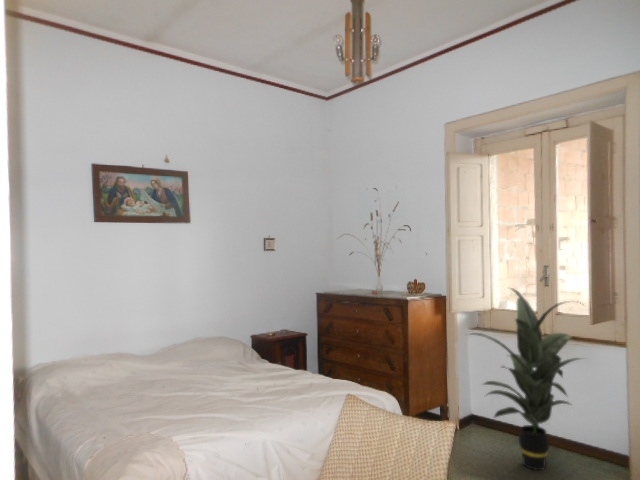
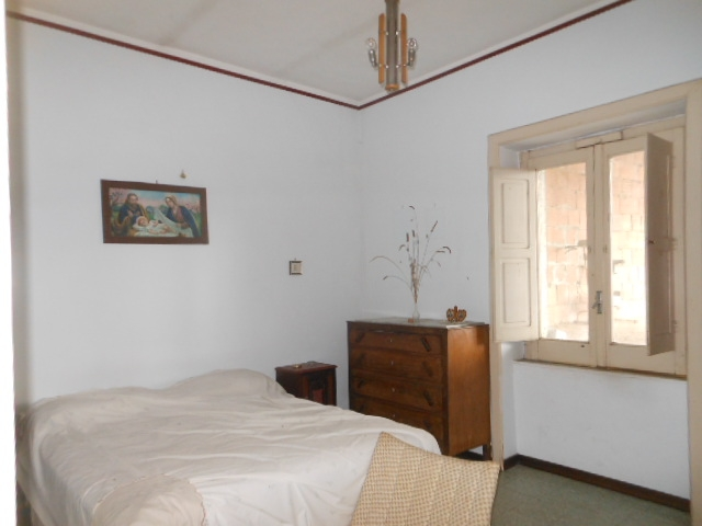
- indoor plant [465,287,588,471]
